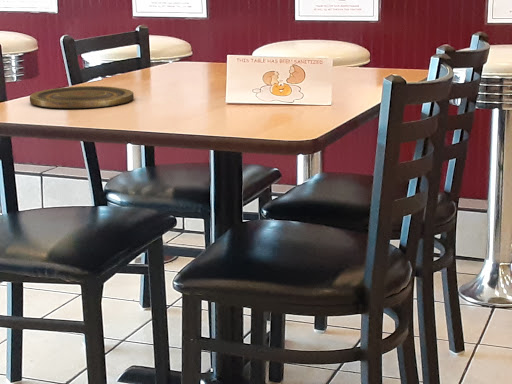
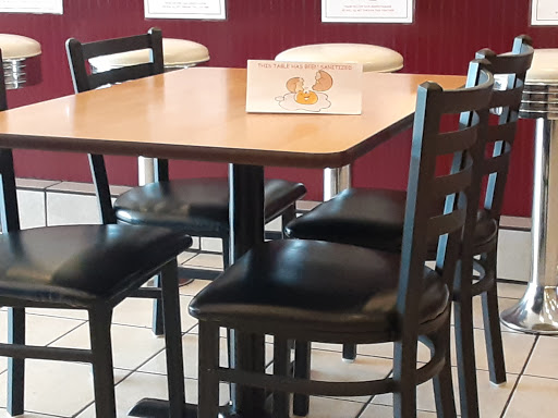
- plate [29,85,135,109]
